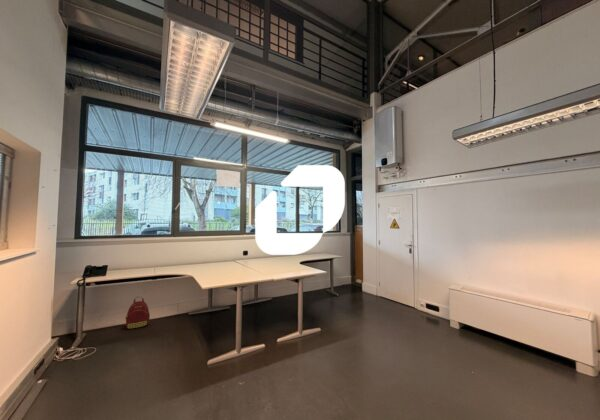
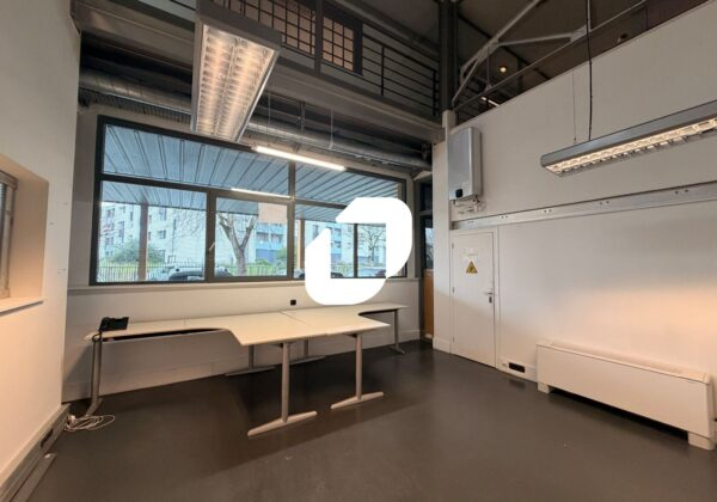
- backpack [124,296,151,330]
